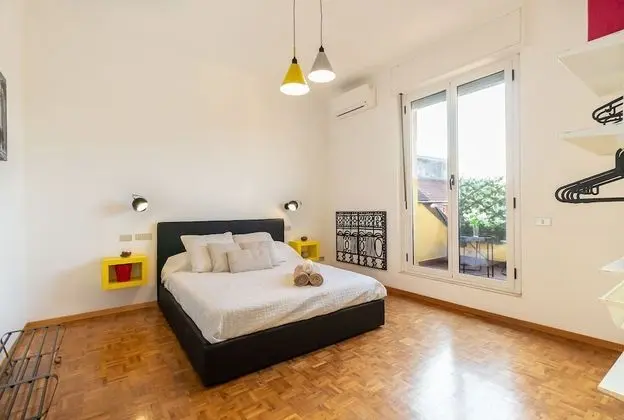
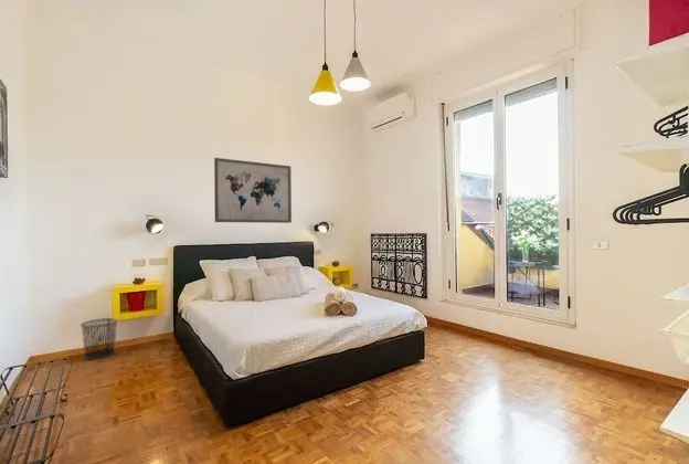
+ waste bin [80,317,119,360]
+ wall art [213,157,293,224]
